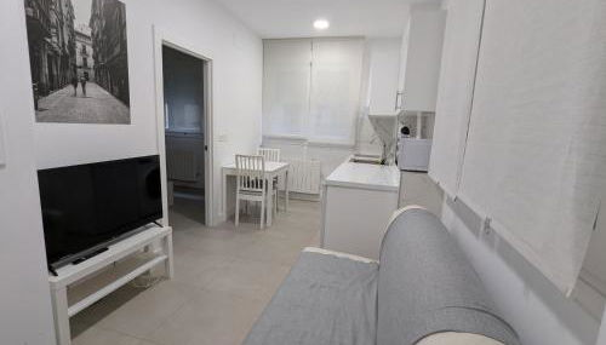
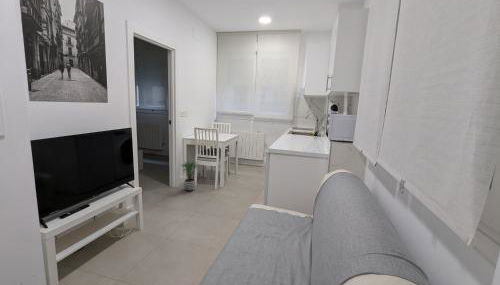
+ potted plant [180,159,201,192]
